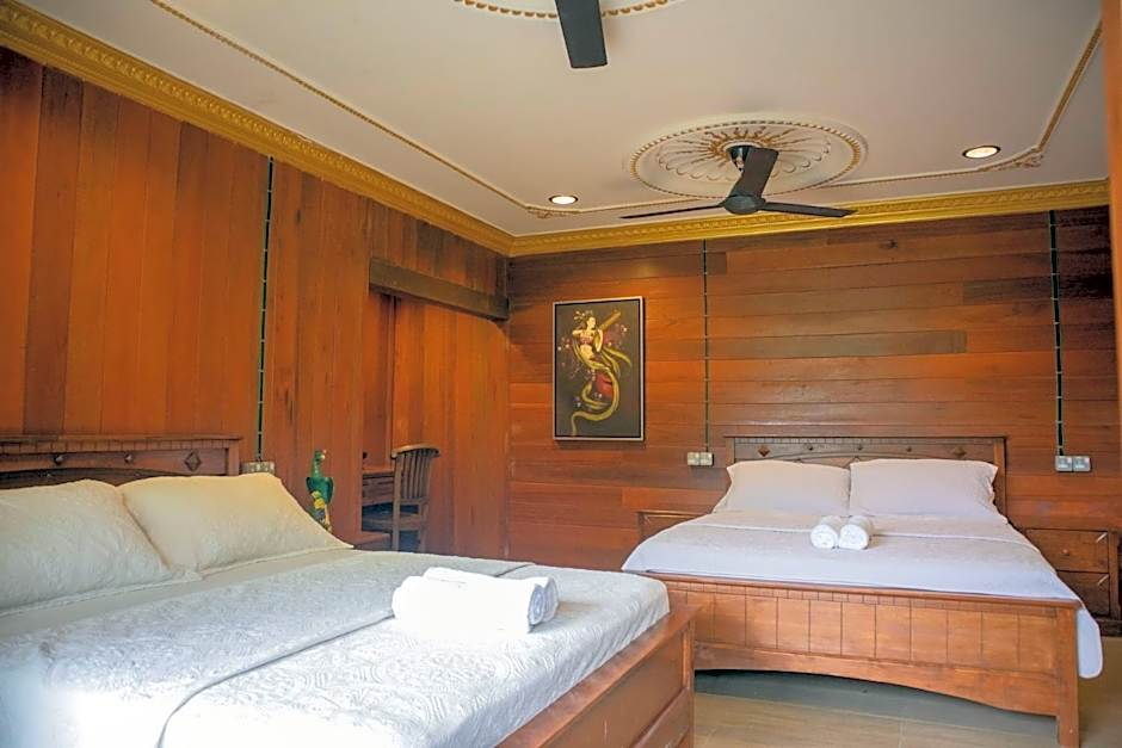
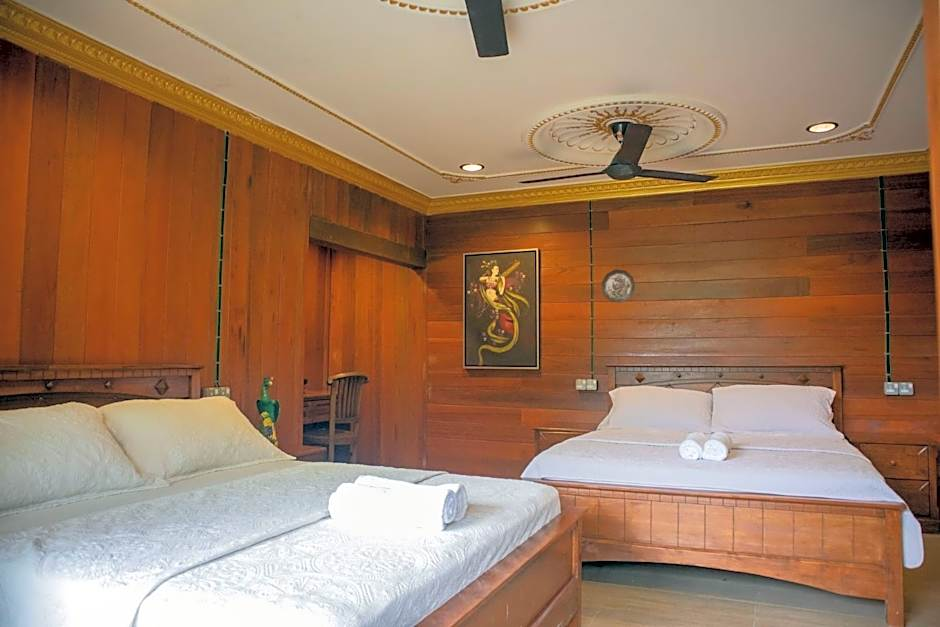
+ decorative plate [601,269,636,304]
